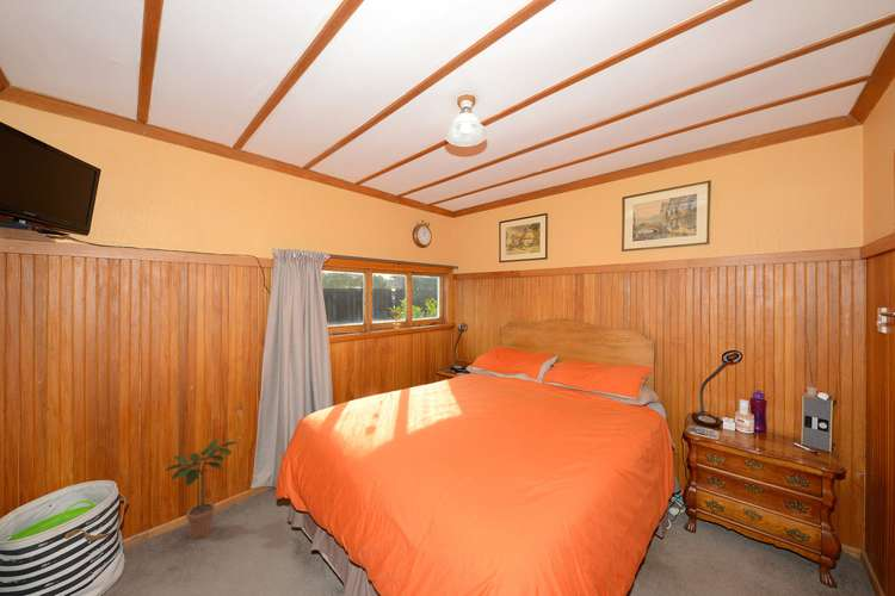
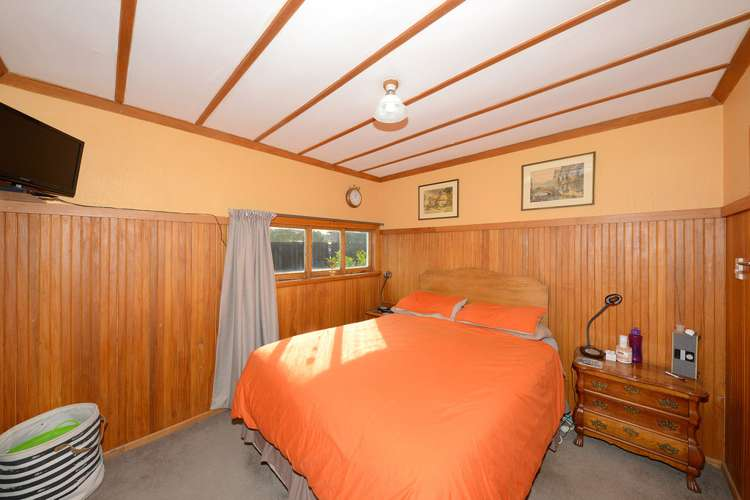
- potted plant [163,436,239,540]
